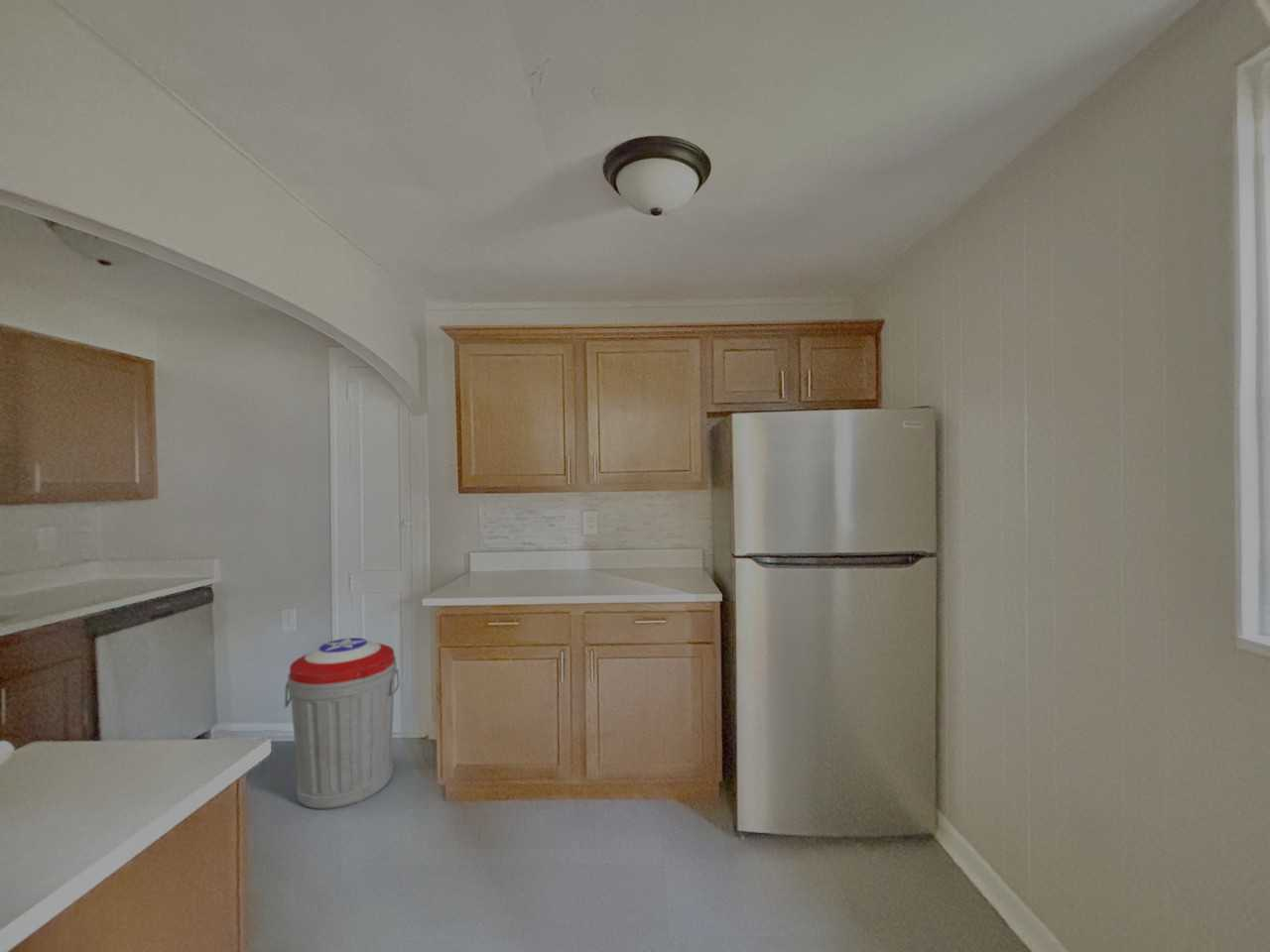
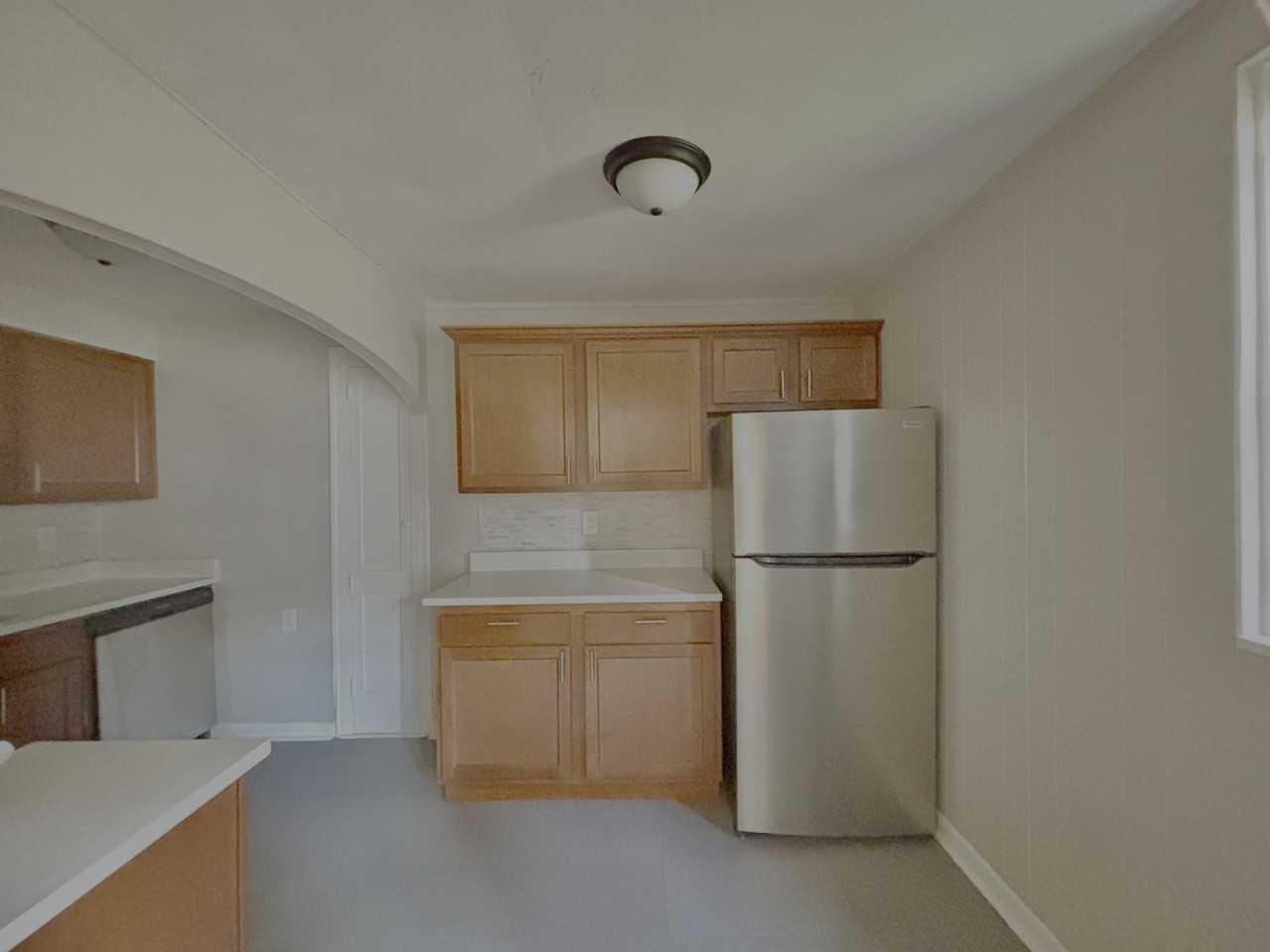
- trash can [284,637,401,810]
